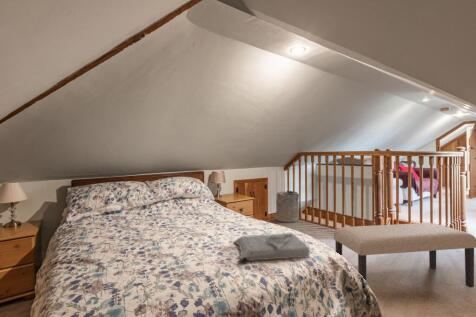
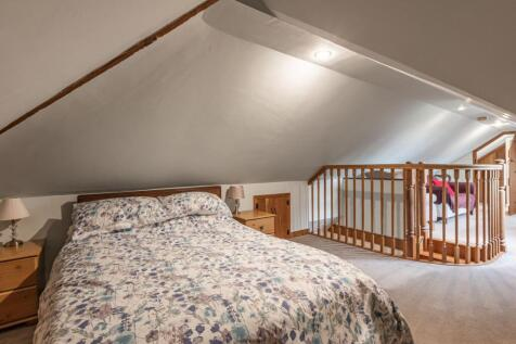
- laundry hamper [275,190,301,223]
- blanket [232,232,311,262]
- bench [333,222,476,288]
